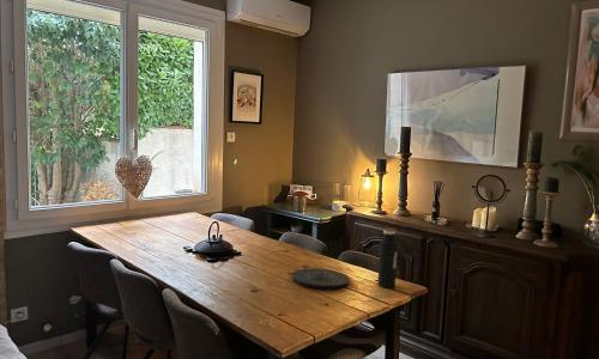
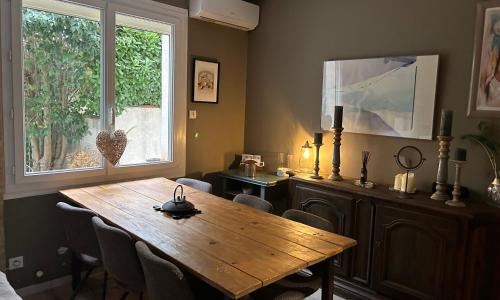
- plate [291,267,351,290]
- water bottle [376,227,399,288]
